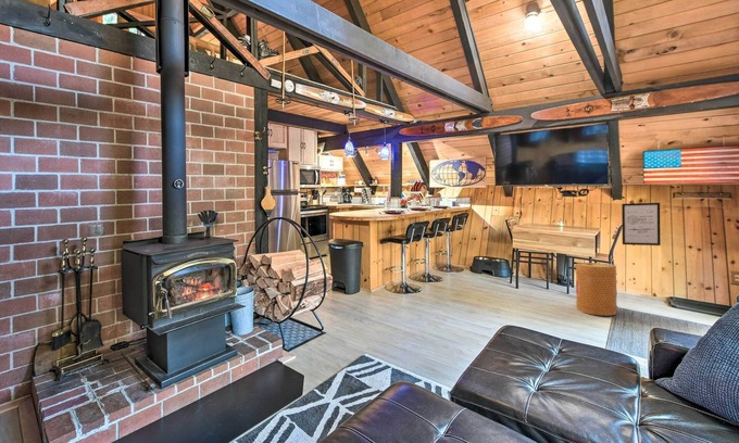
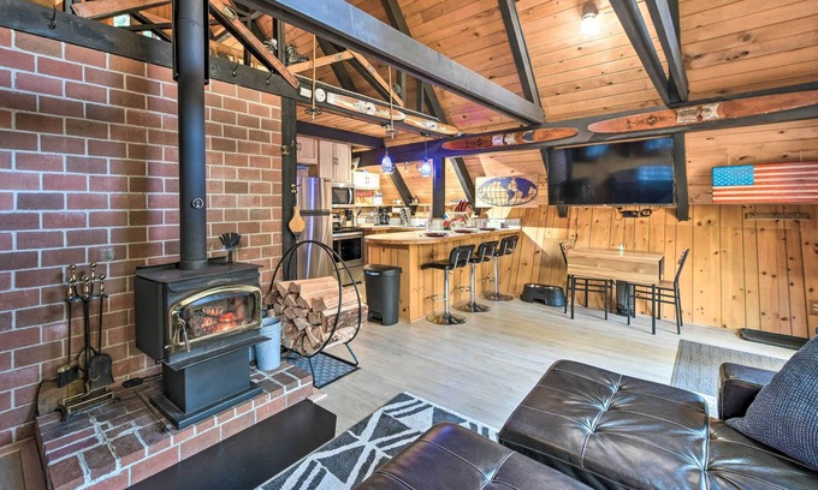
- basket [575,262,618,317]
- wall art [621,202,662,246]
